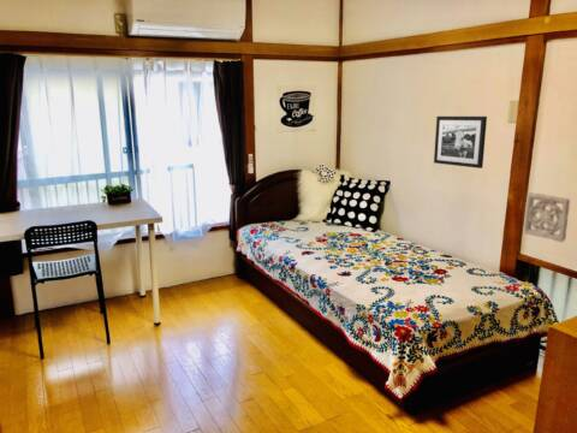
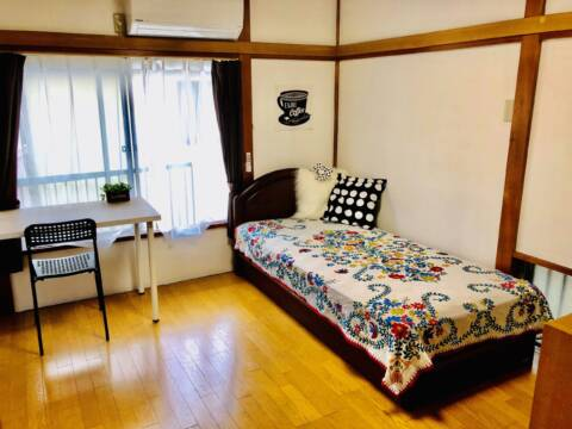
- wall ornament [523,191,571,243]
- picture frame [433,115,488,170]
